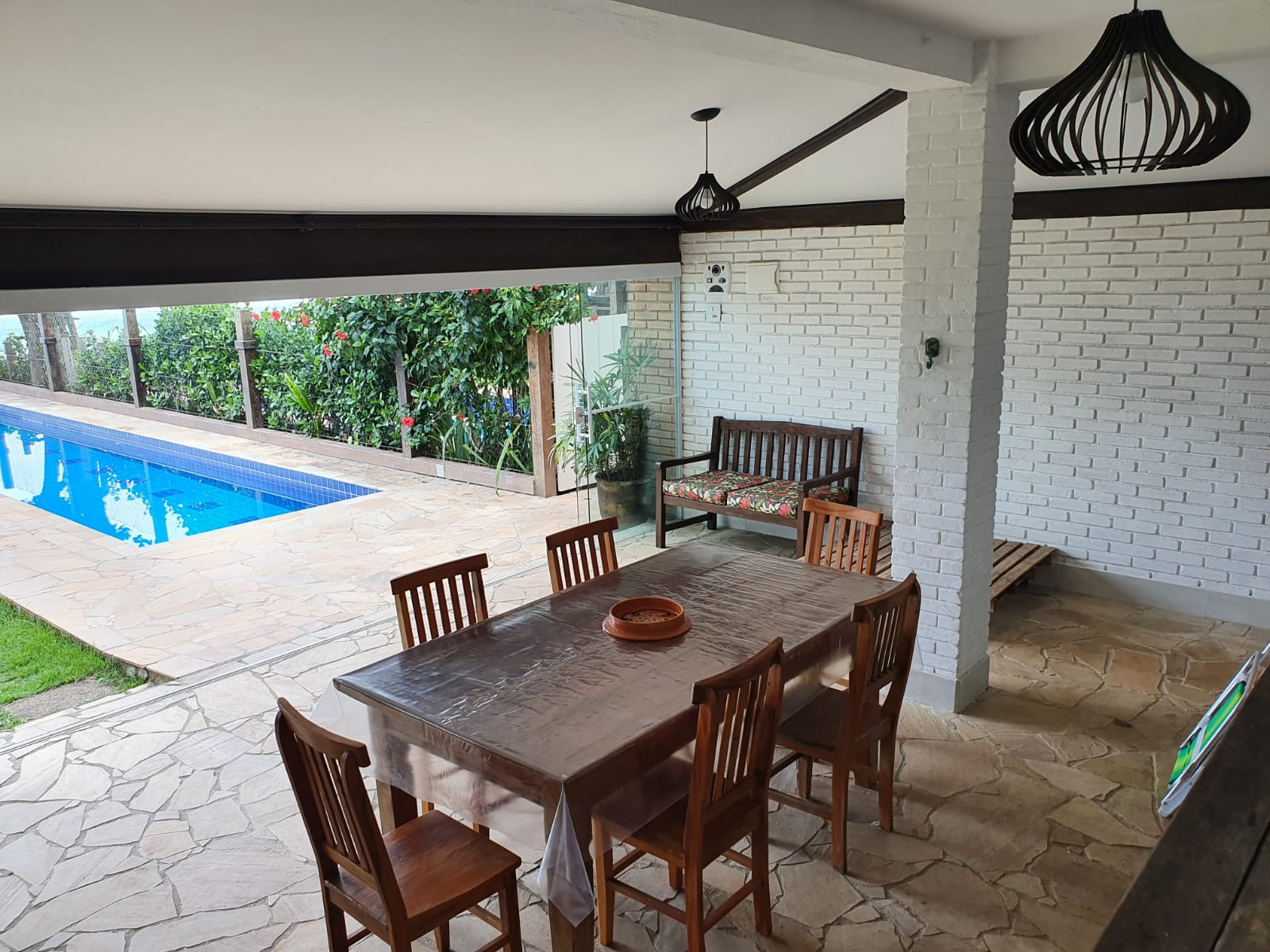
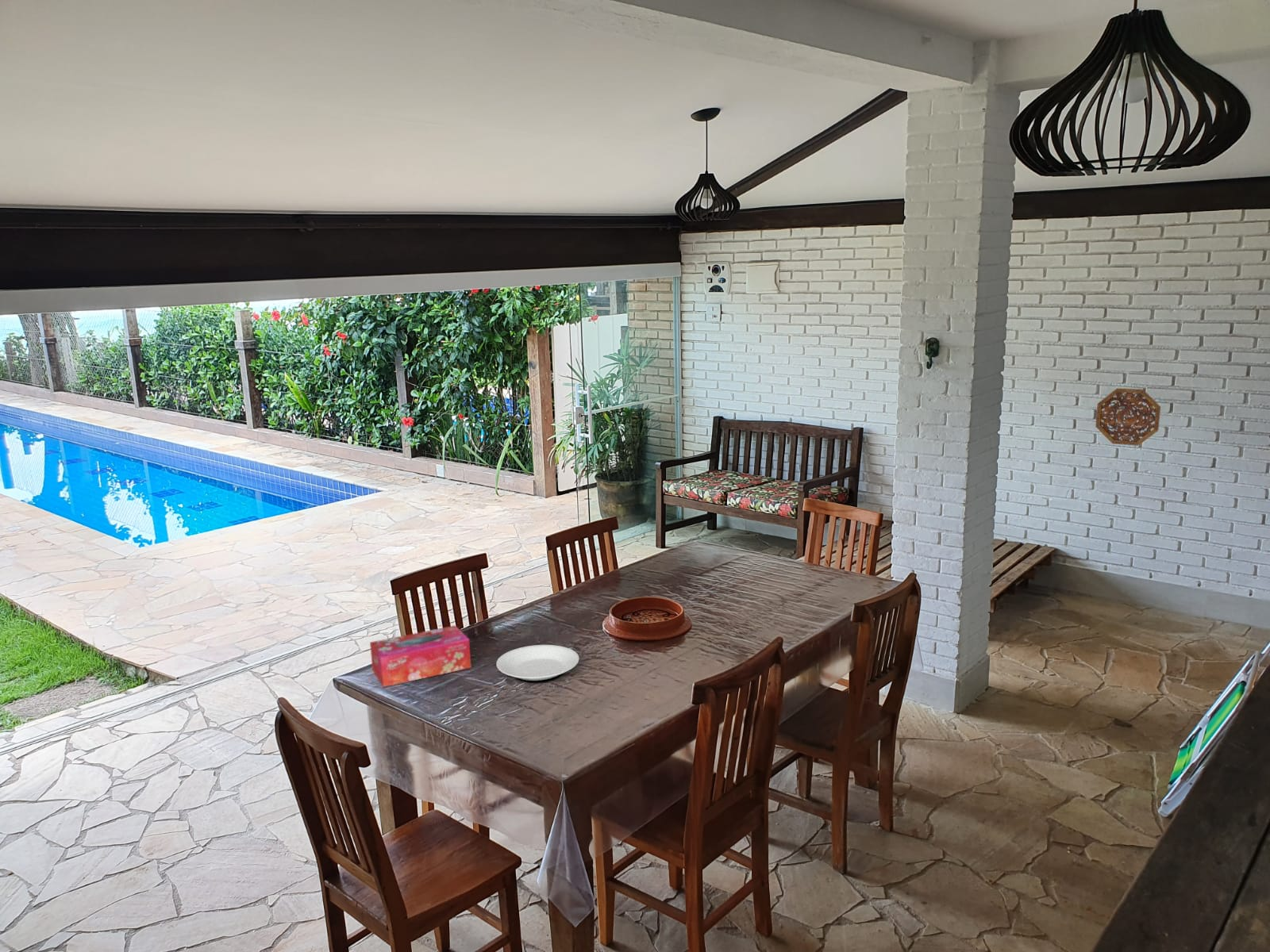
+ plate [496,644,579,684]
+ decorative platter [1095,388,1161,447]
+ tissue box [369,624,472,688]
